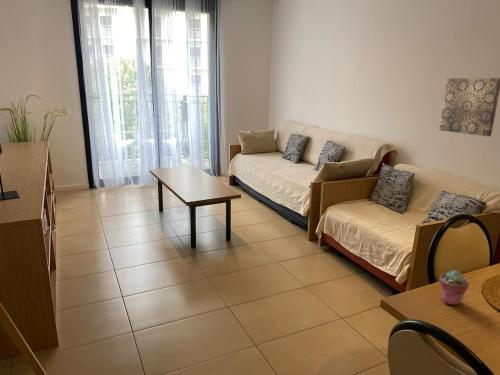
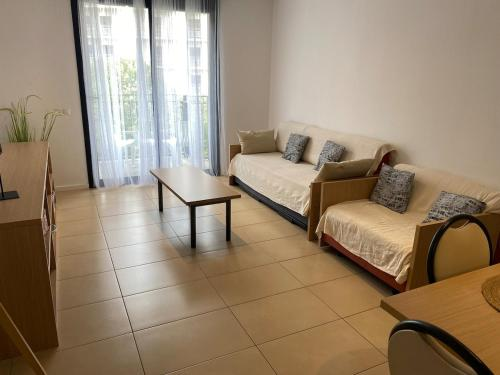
- wall art [438,77,500,138]
- potted succulent [438,269,470,306]
